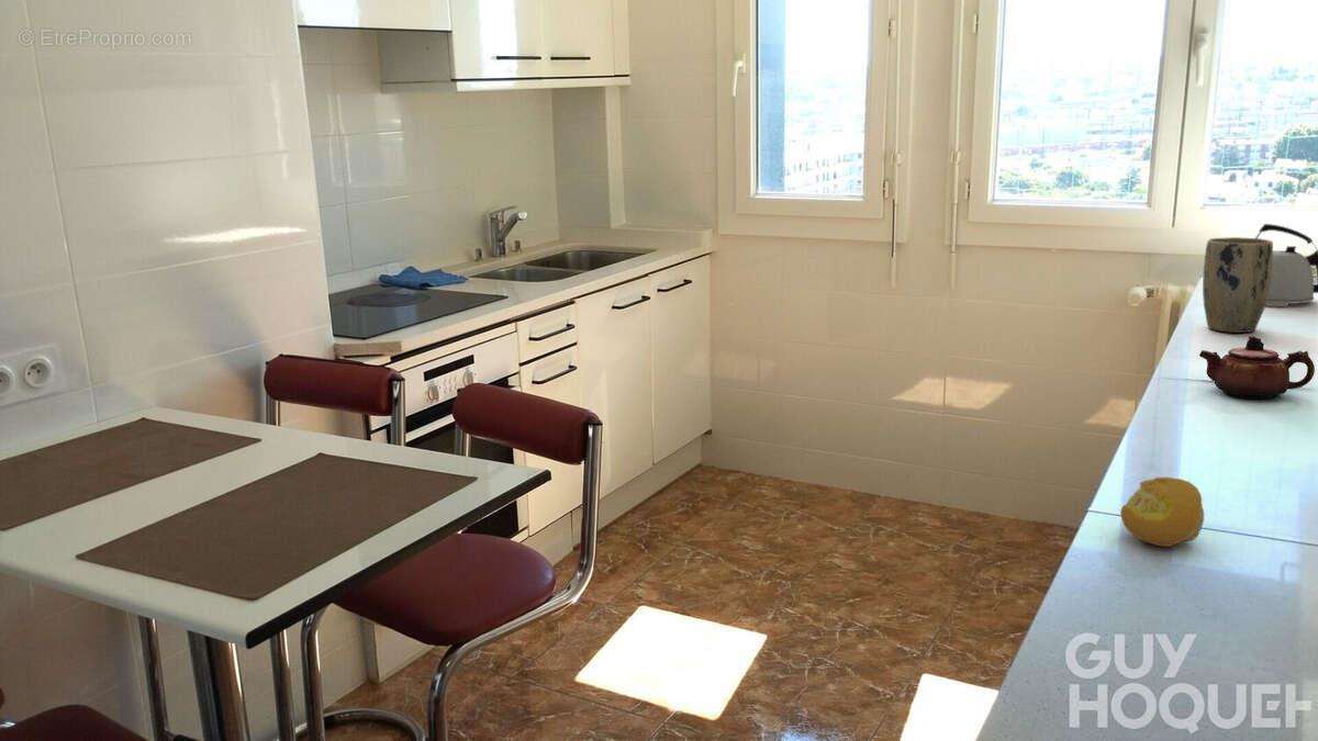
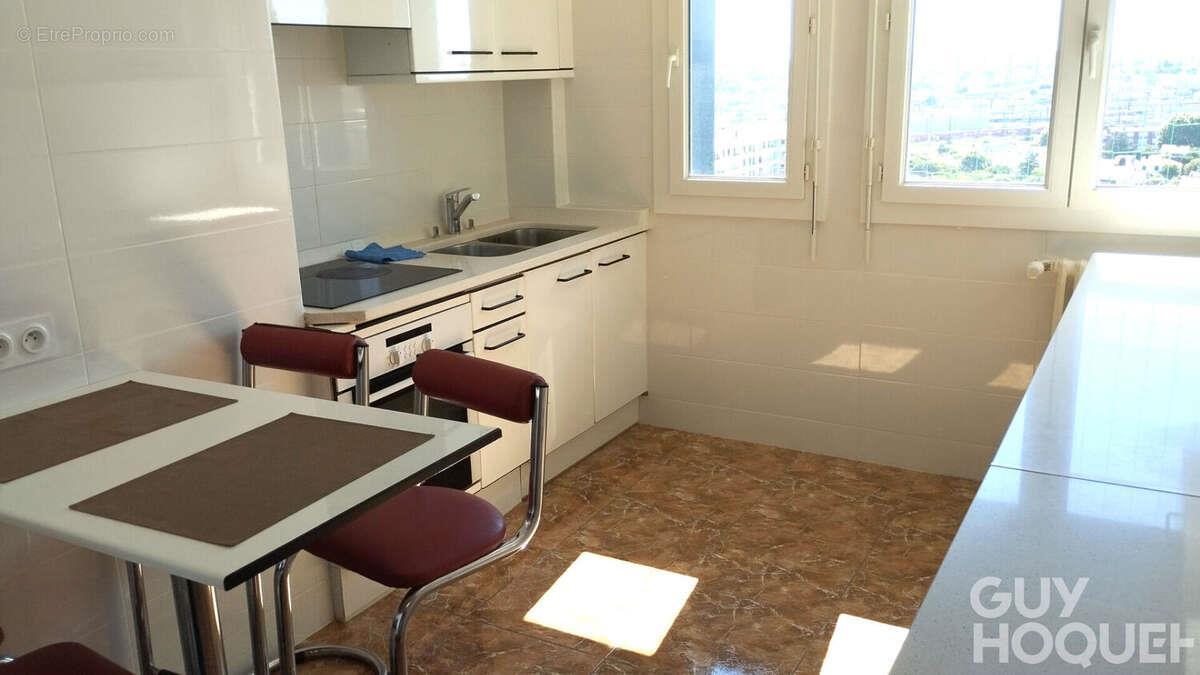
- fruit [1119,475,1206,548]
- plant pot [1202,236,1274,334]
- teapot [1198,335,1316,400]
- kettle [1254,223,1318,307]
